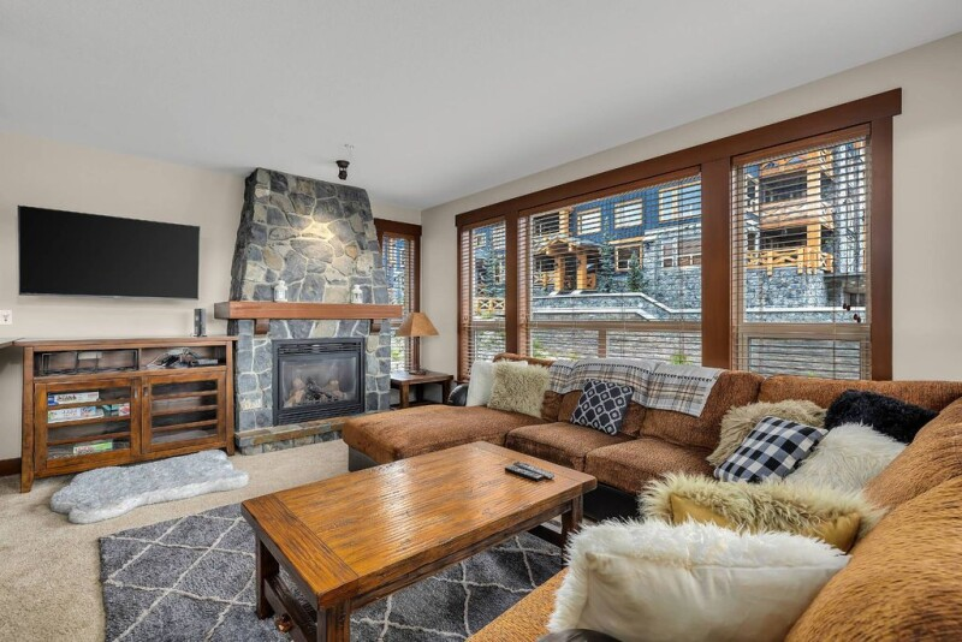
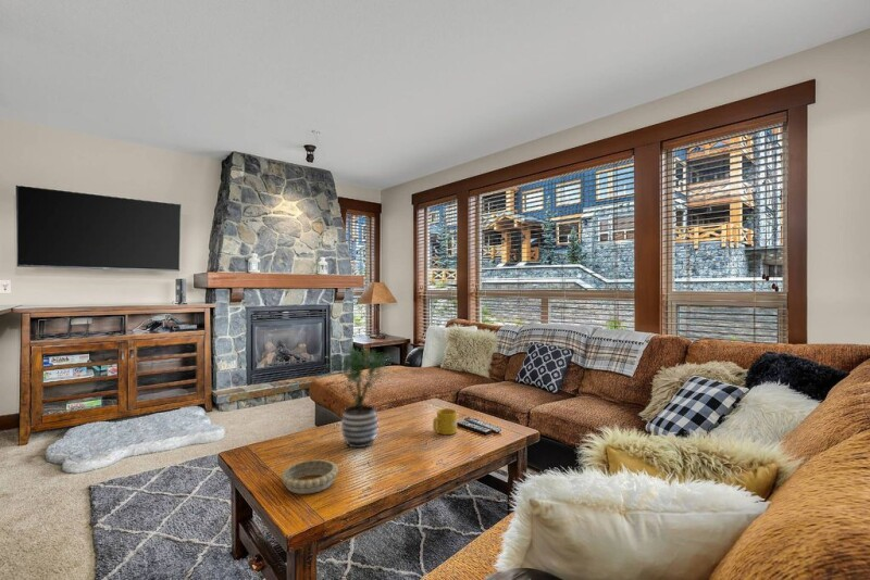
+ potted plant [322,344,393,449]
+ decorative bowl [281,458,339,495]
+ mug [432,407,458,436]
